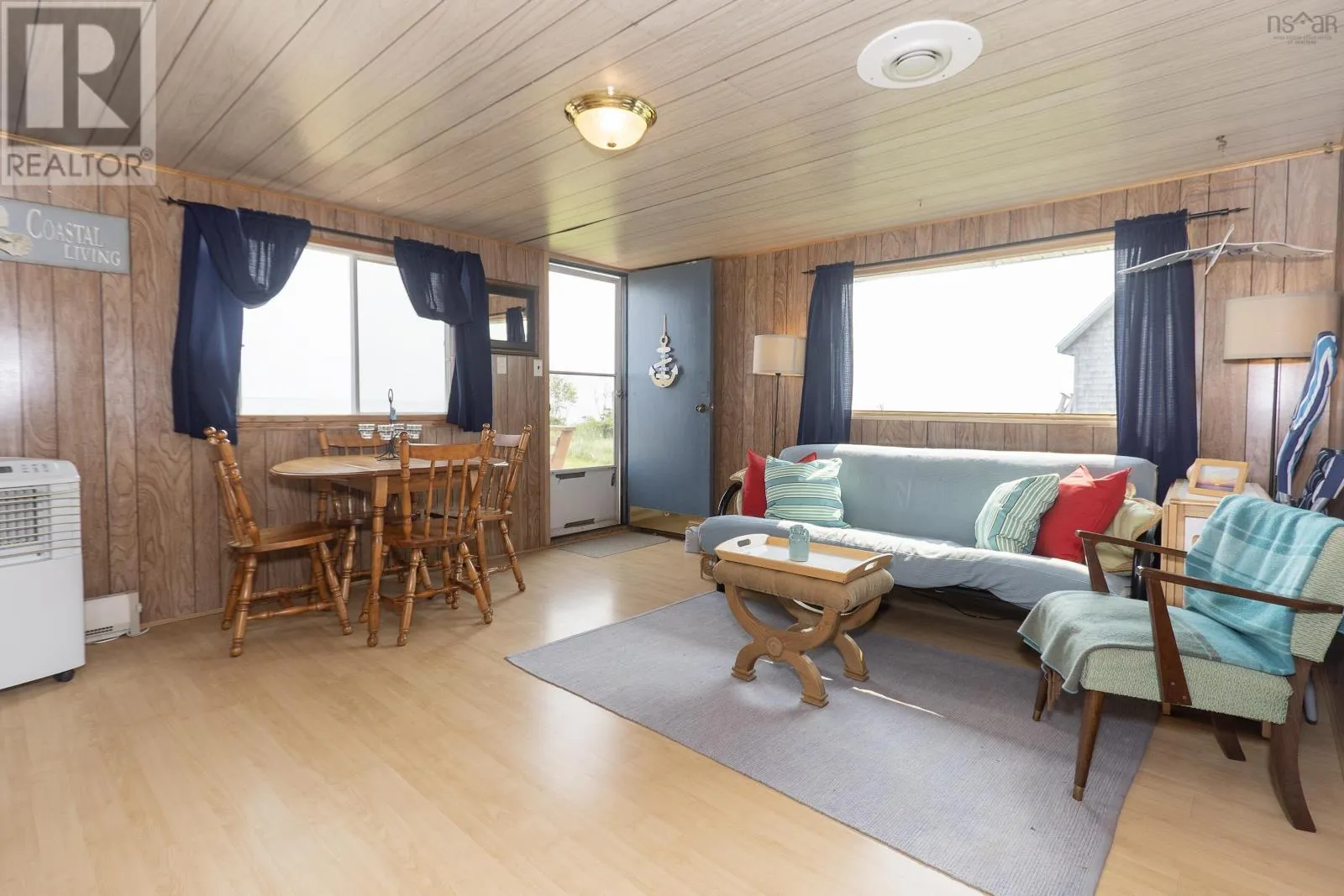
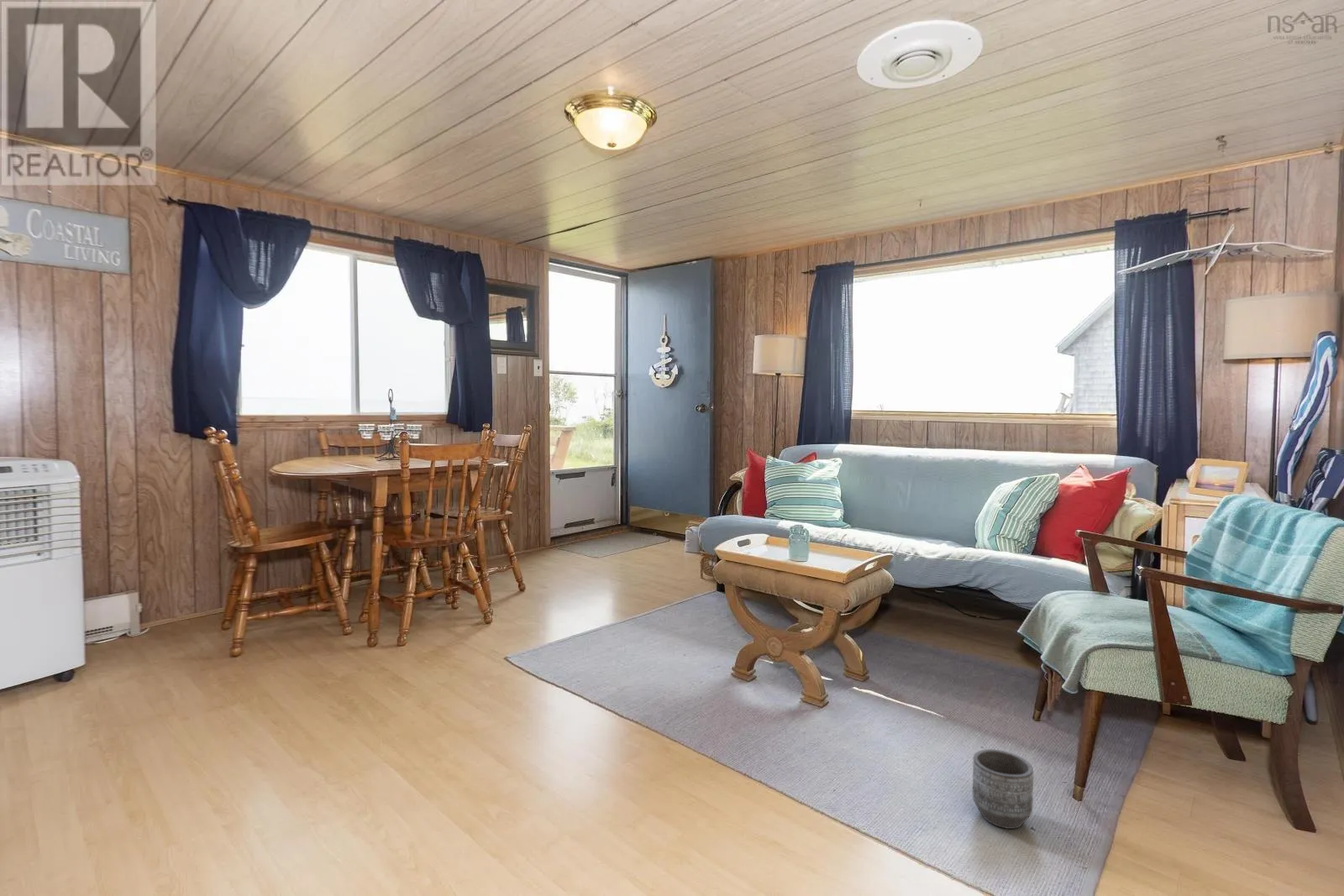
+ planter [972,748,1034,830]
